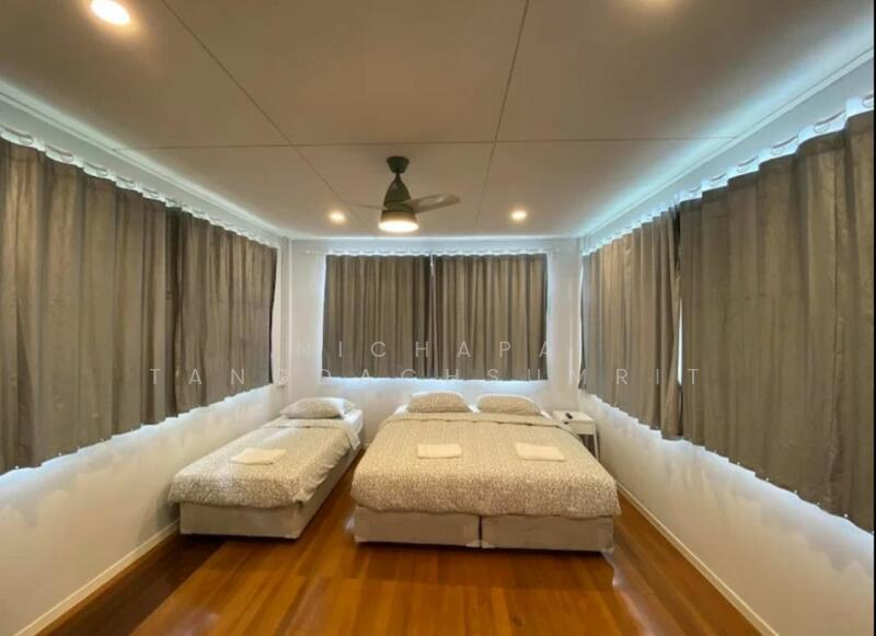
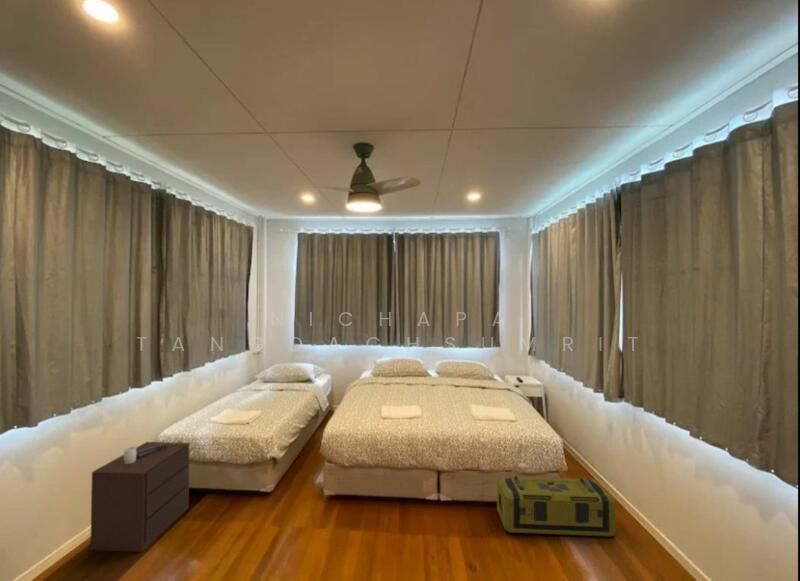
+ nightstand [89,441,191,553]
+ suitcase [496,474,616,538]
